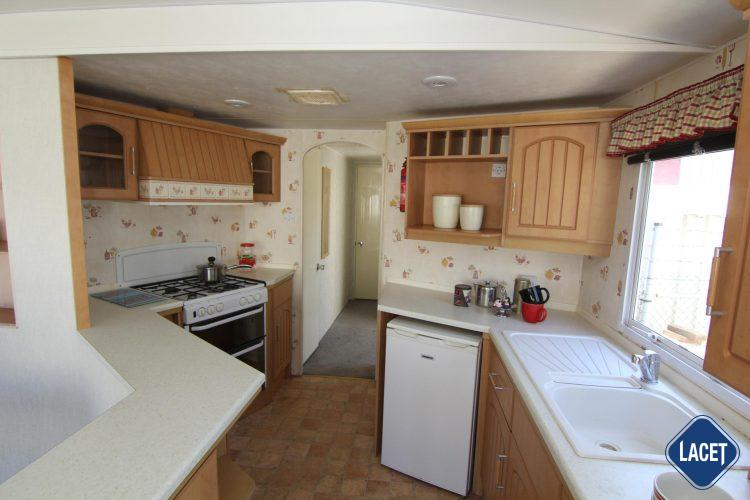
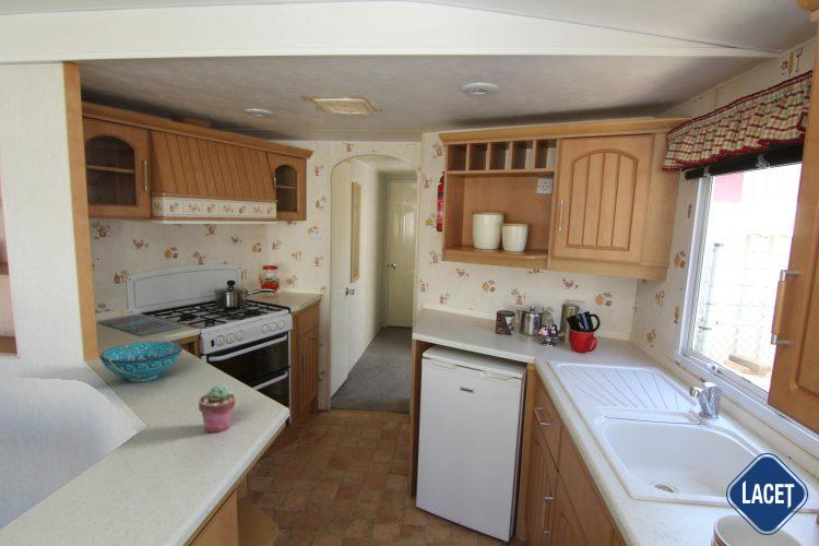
+ bowl [99,341,183,382]
+ potted succulent [198,383,237,435]
